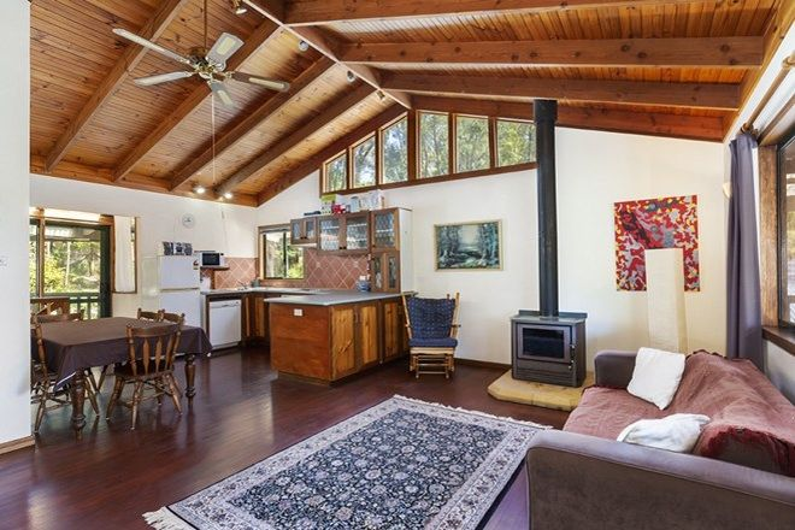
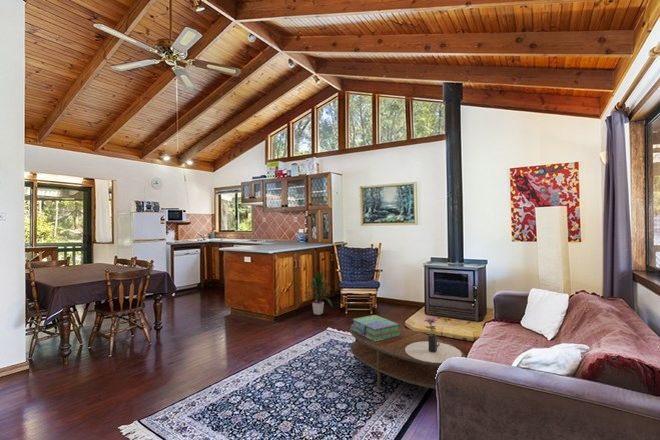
+ coffee table [349,326,467,390]
+ potted flower [405,317,462,363]
+ stack of books [350,314,401,341]
+ indoor plant [300,270,334,316]
